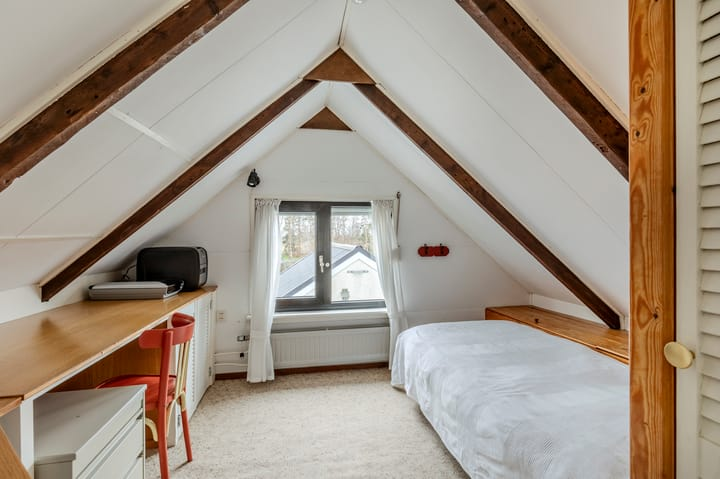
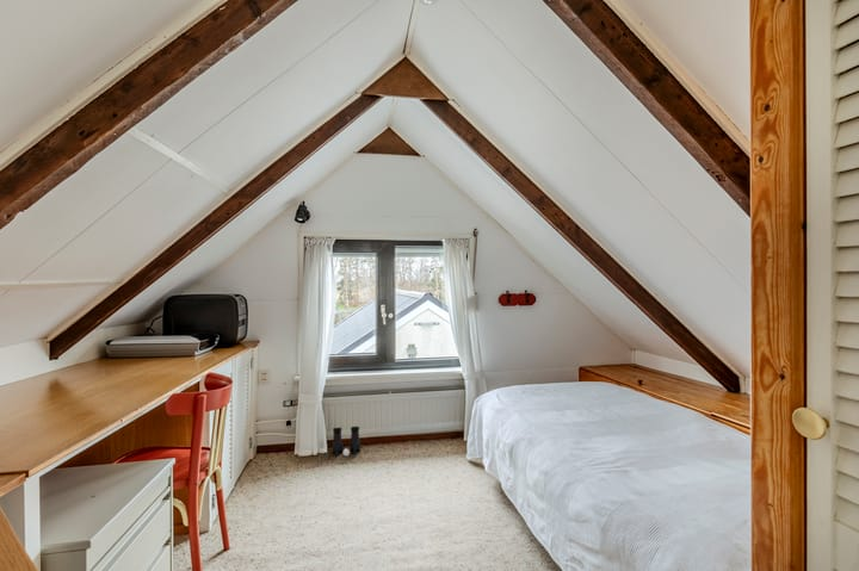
+ boots [332,426,361,458]
